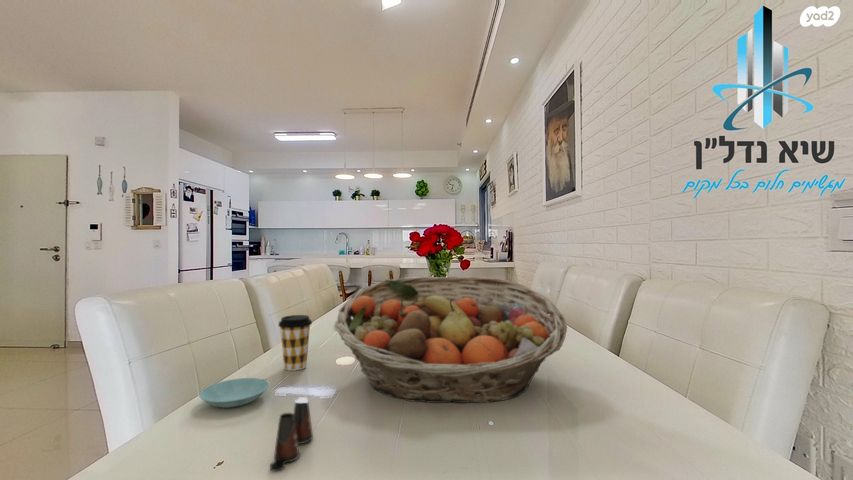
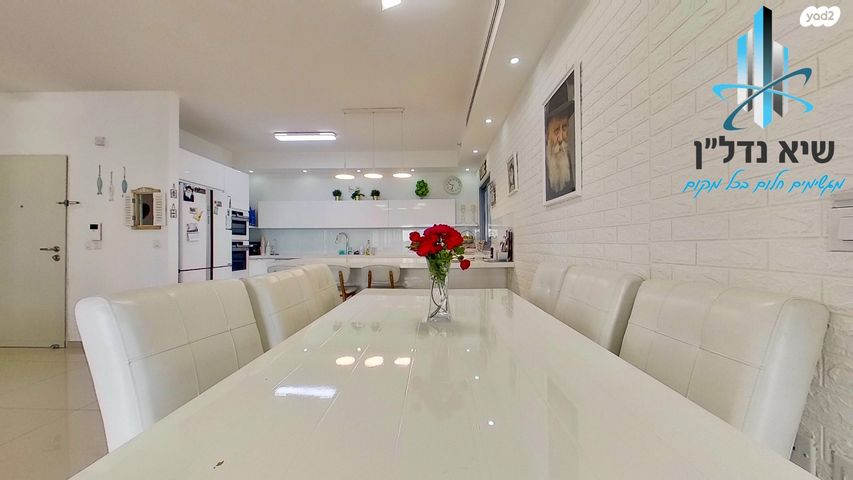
- coffee cup [277,314,313,372]
- fruit basket [334,276,568,404]
- saucer [198,377,270,409]
- salt shaker [269,396,314,472]
